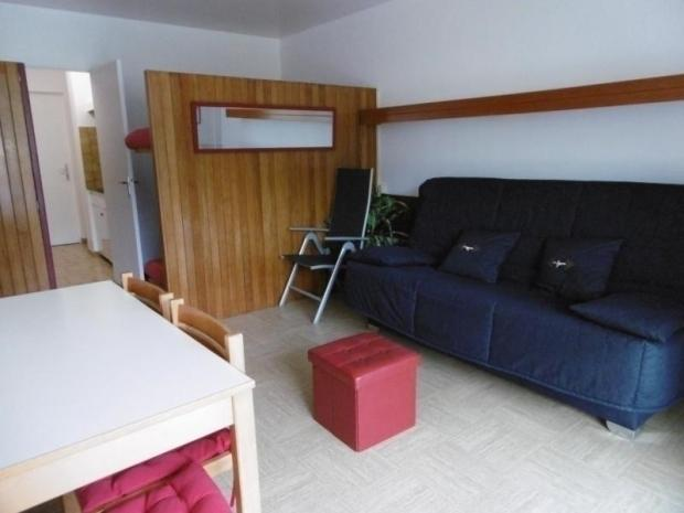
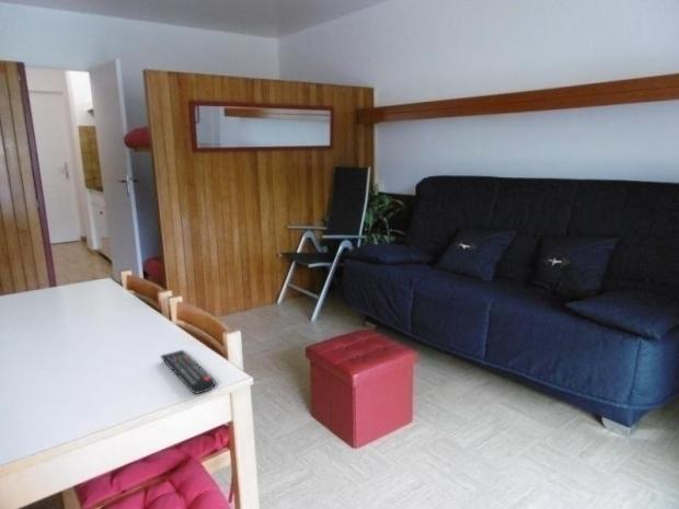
+ remote control [160,349,217,395]
